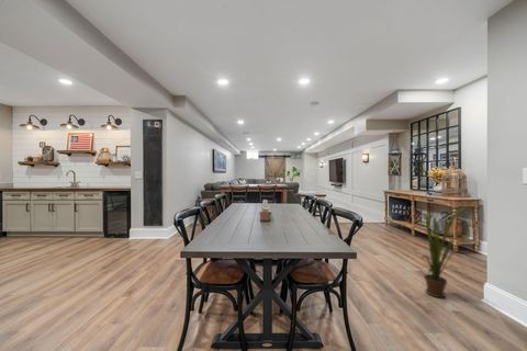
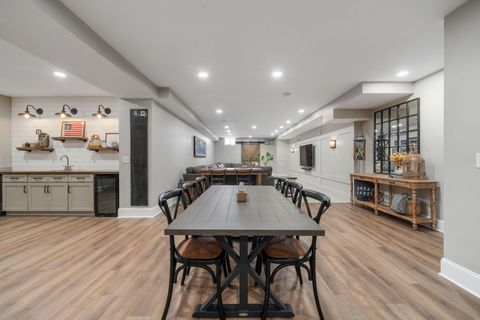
- house plant [418,206,473,298]
